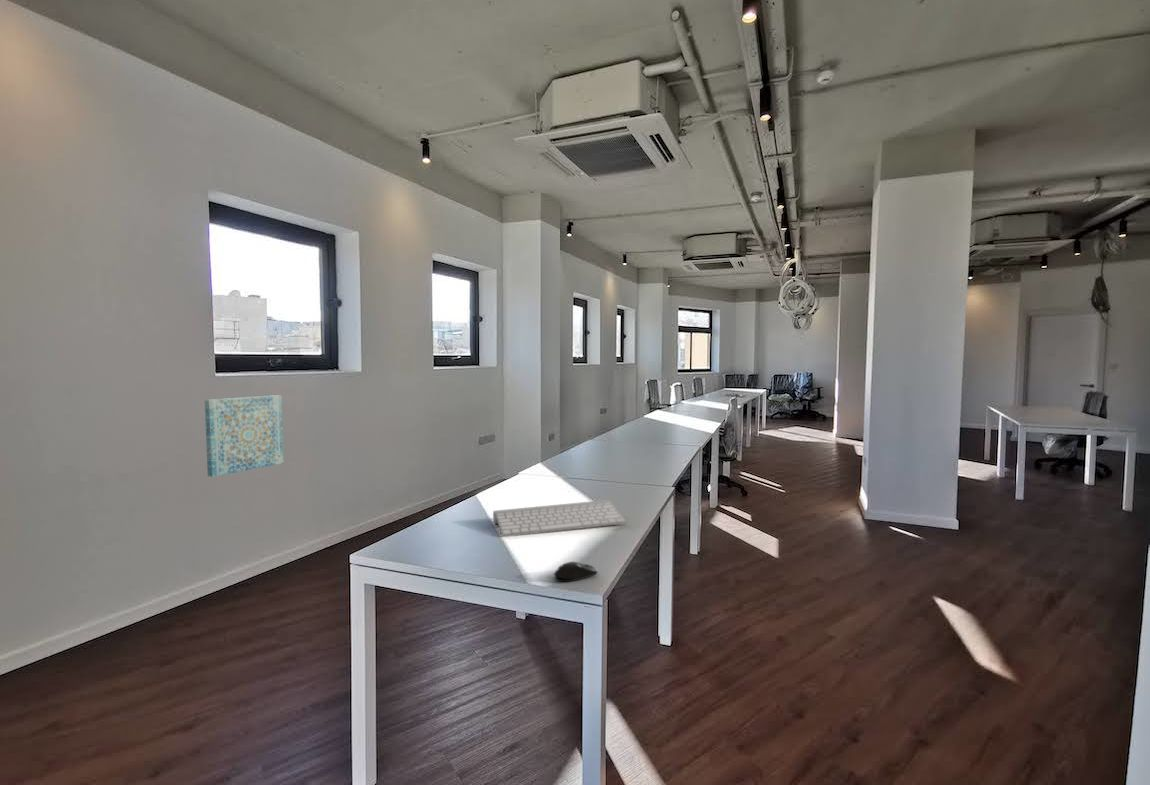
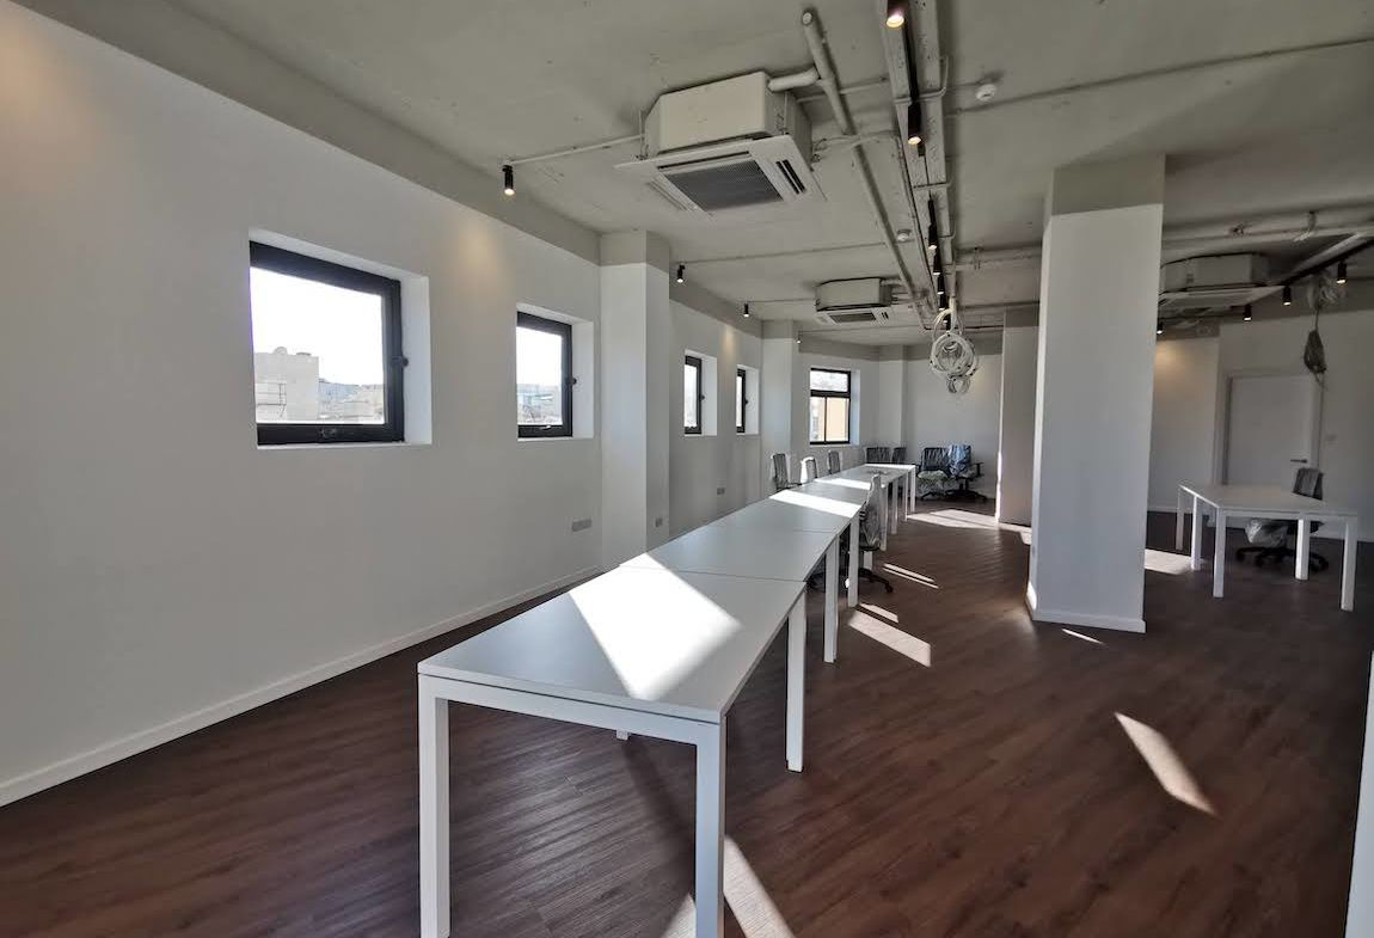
- computer mouse [553,561,598,583]
- keyboard [492,499,627,538]
- wall art [204,394,285,478]
